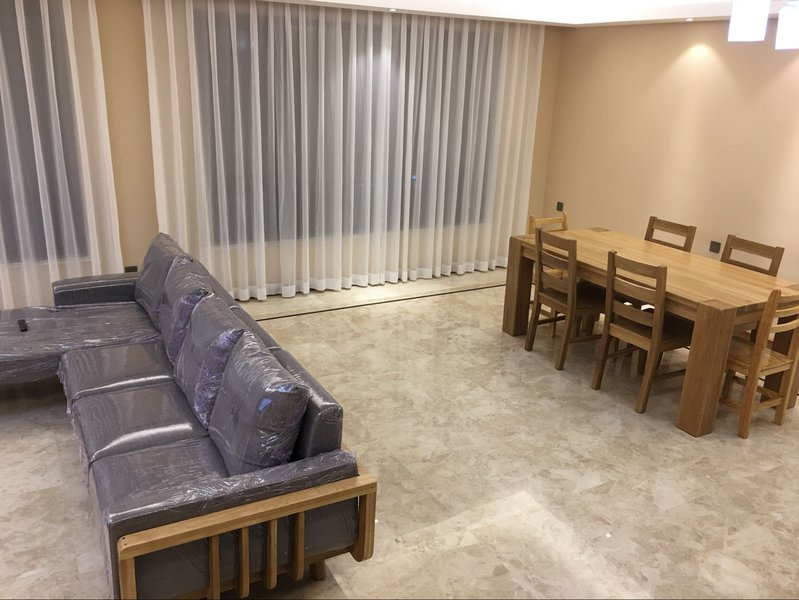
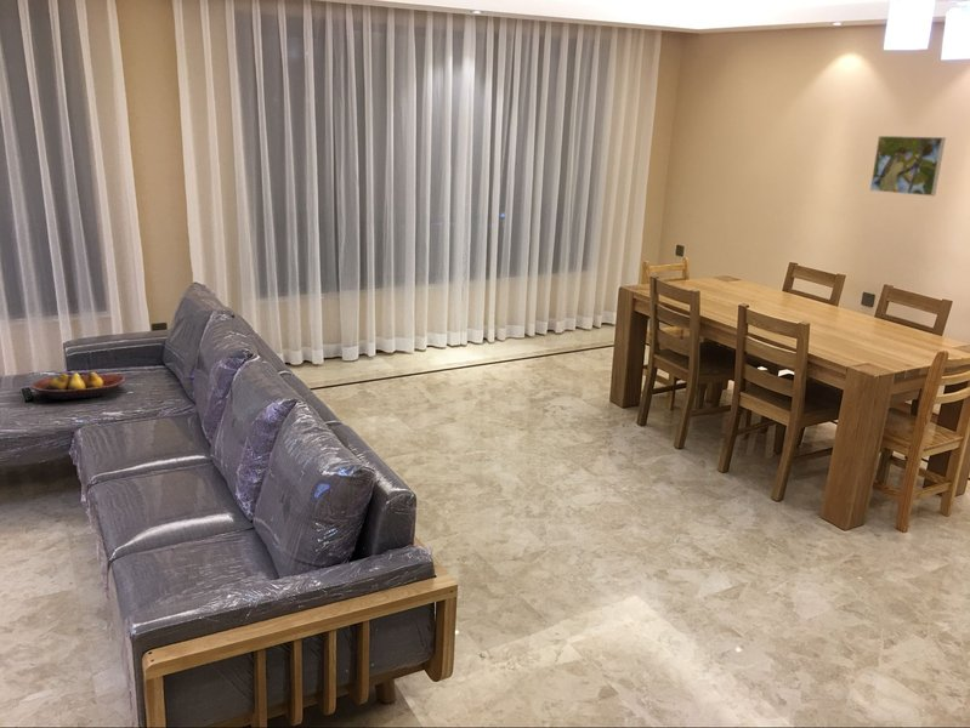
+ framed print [869,135,947,197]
+ fruit bowl [30,371,126,400]
